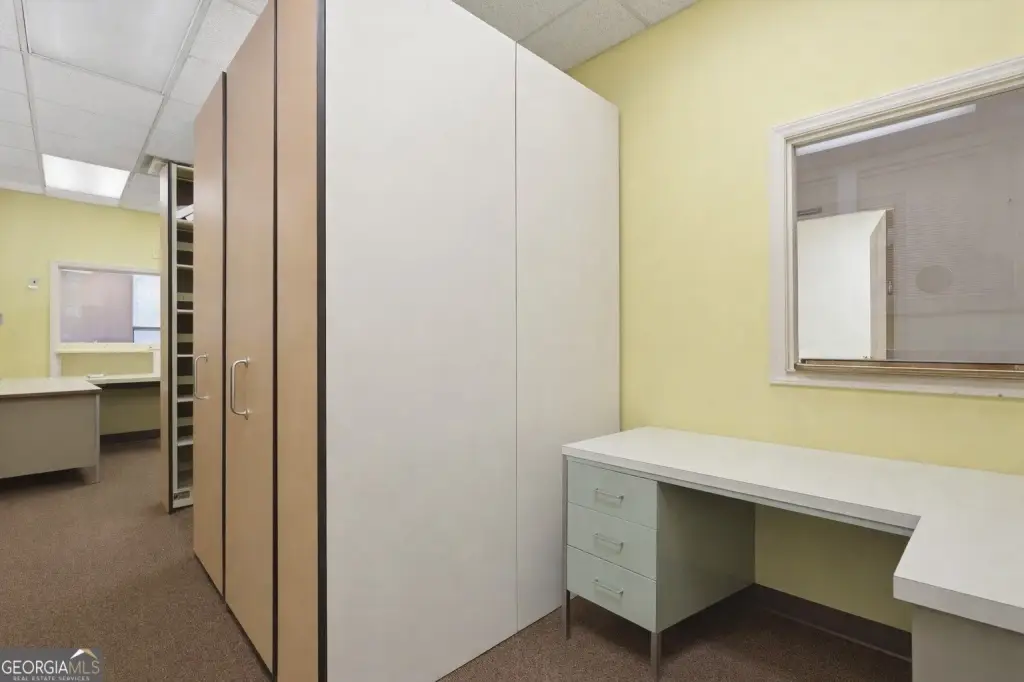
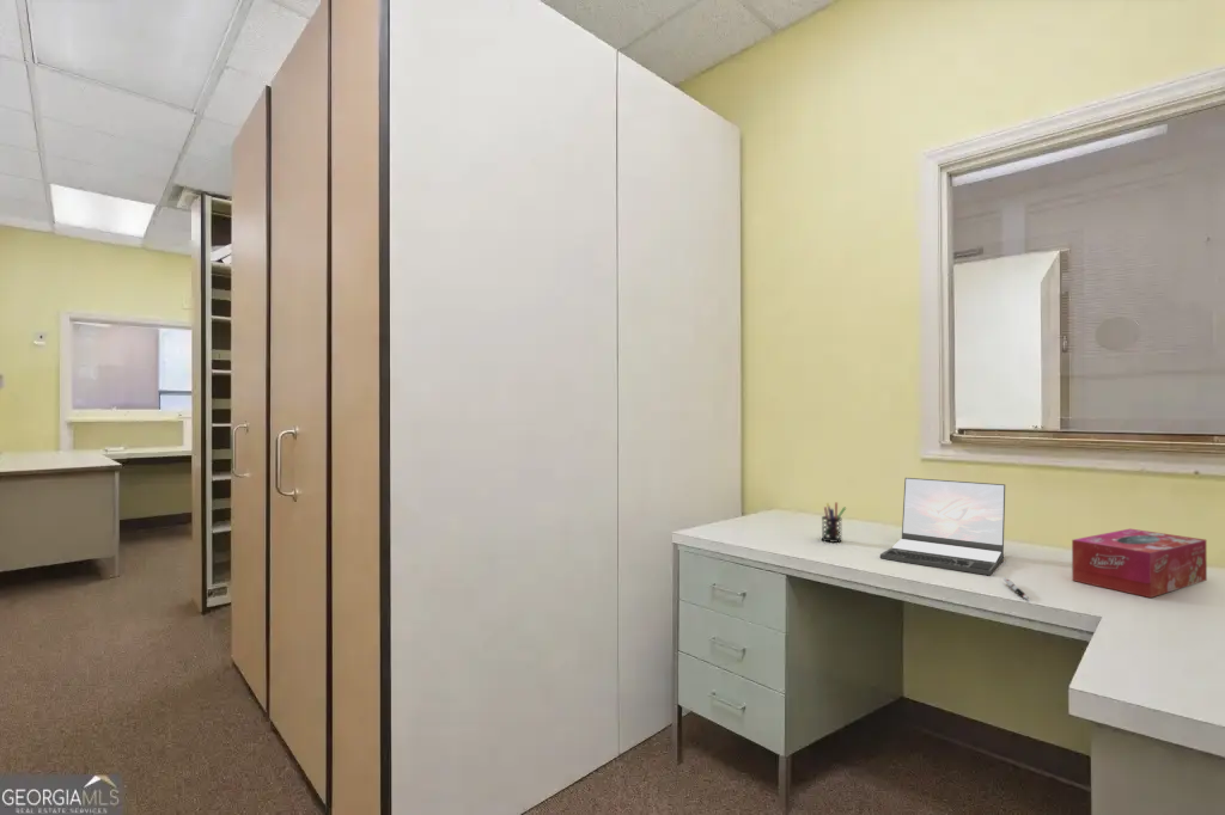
+ pen holder [821,501,847,544]
+ tissue box [1071,528,1208,599]
+ pen [1002,576,1030,601]
+ laptop [879,477,1006,576]
